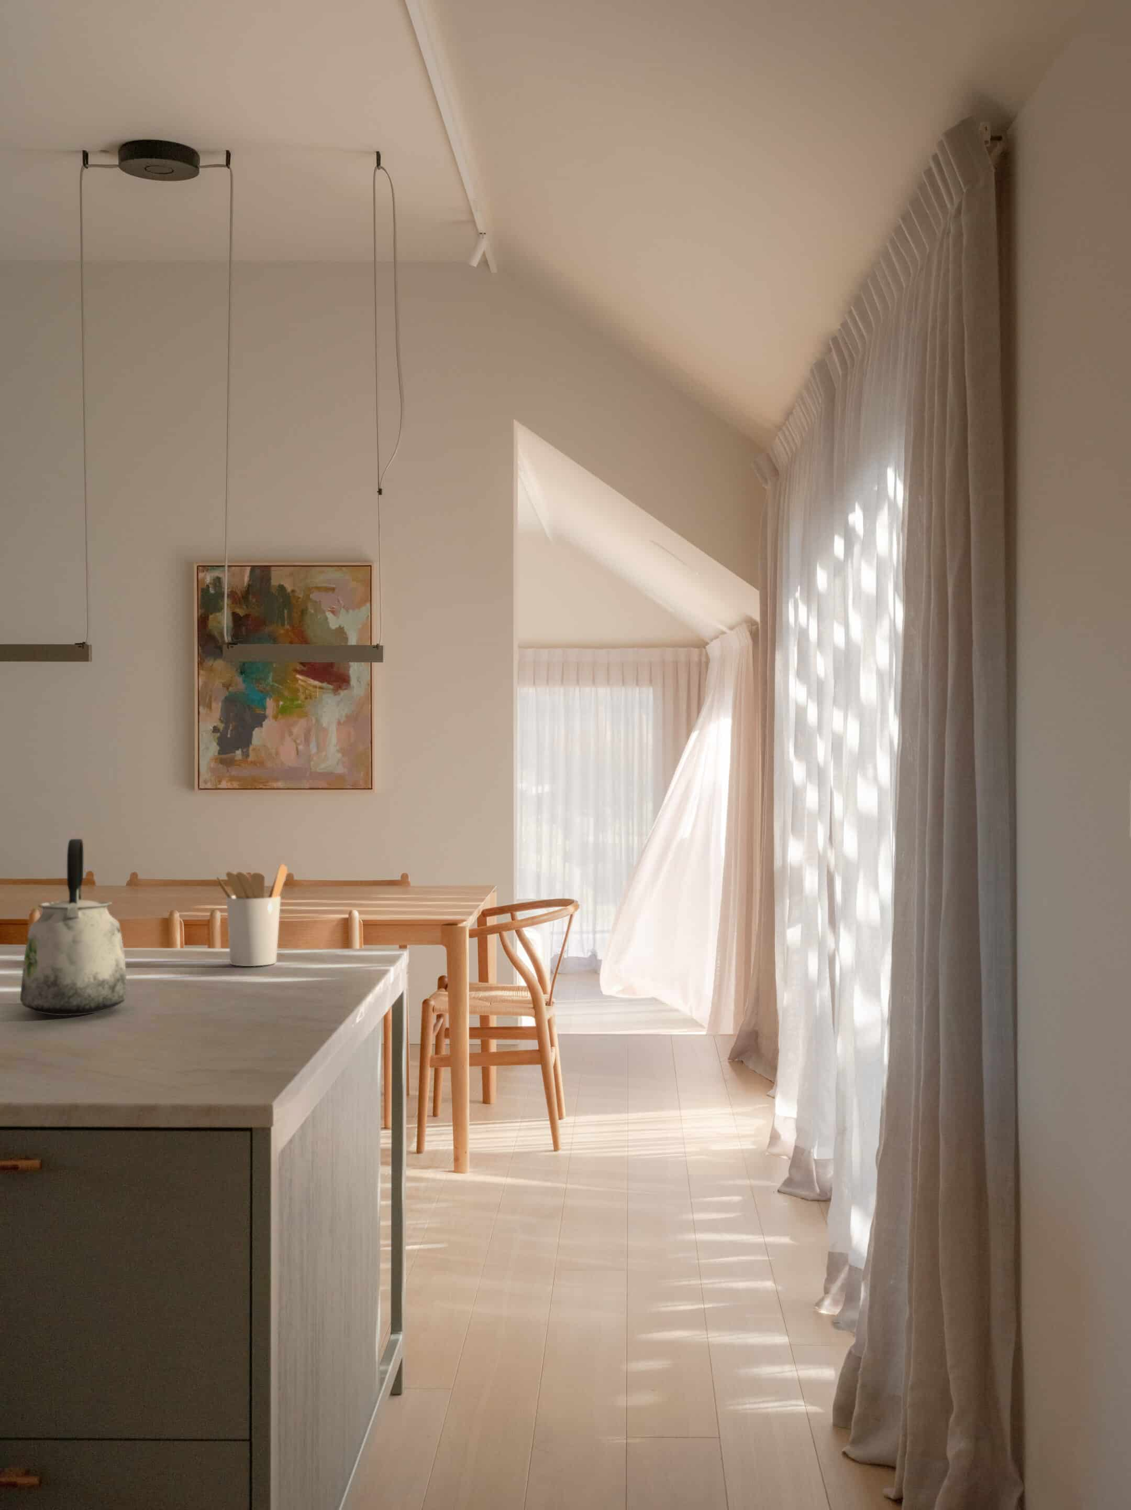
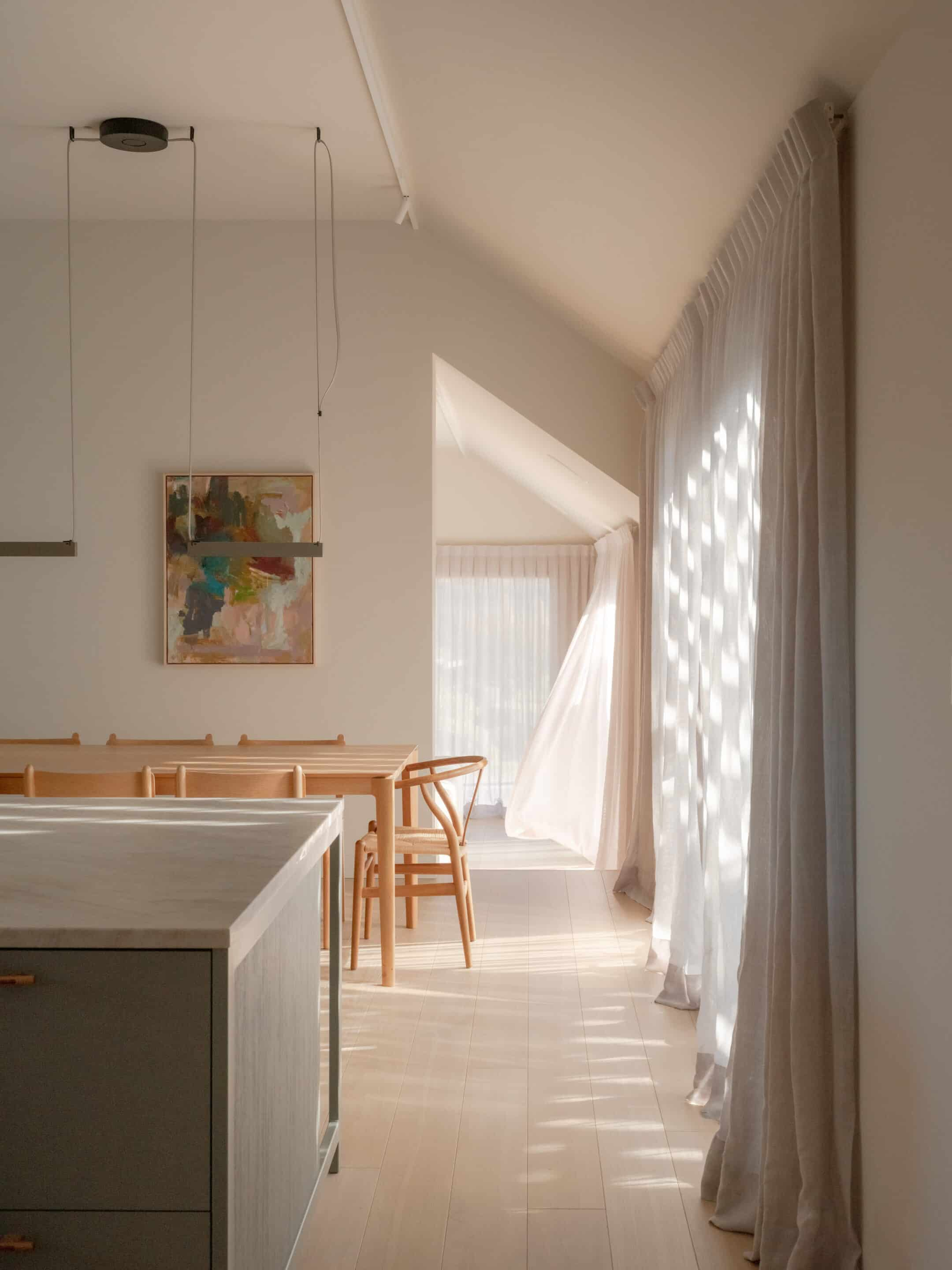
- kettle [19,838,128,1017]
- utensil holder [215,863,288,967]
